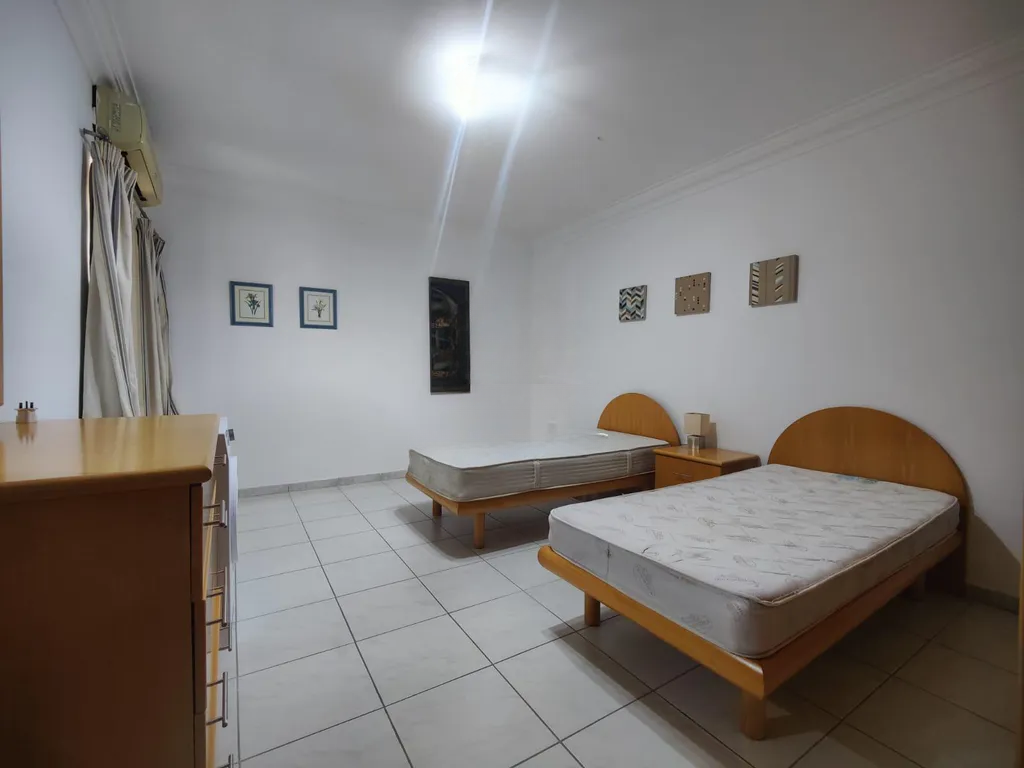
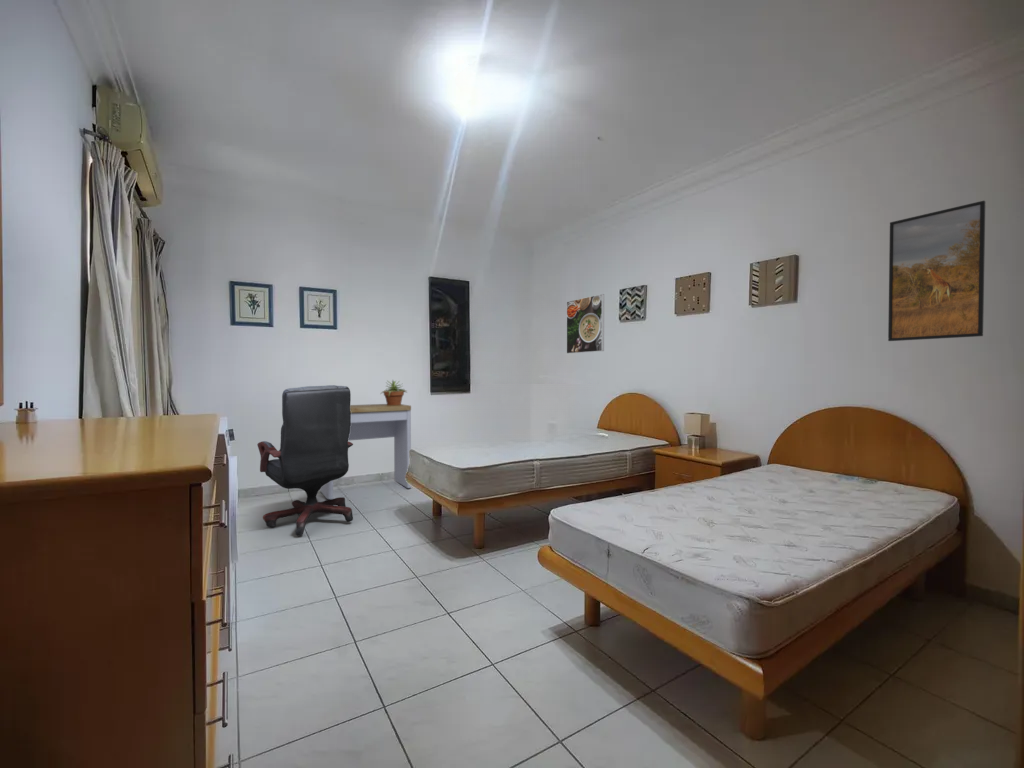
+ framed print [887,200,986,342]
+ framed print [566,293,605,355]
+ desk [319,403,412,500]
+ office chair [257,384,354,537]
+ potted plant [380,379,407,405]
